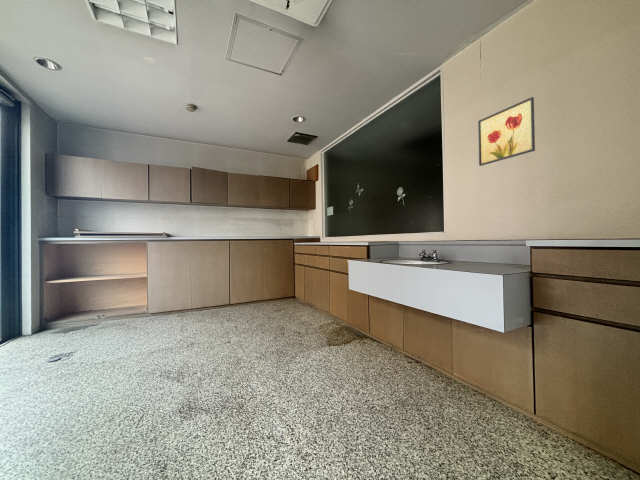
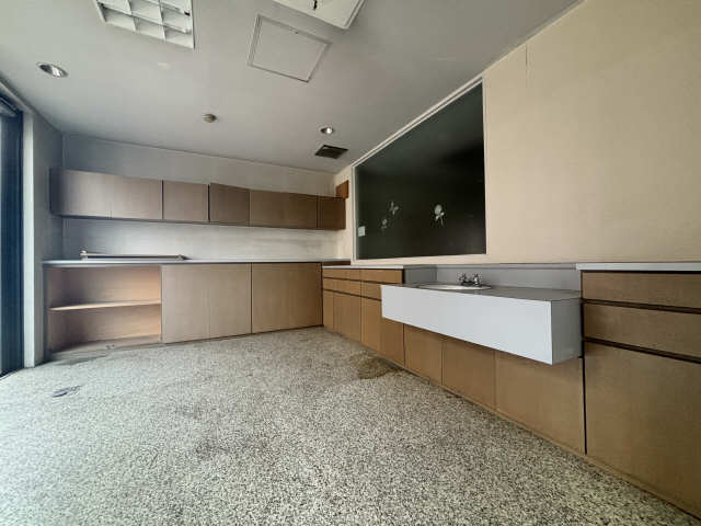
- wall art [477,96,536,167]
